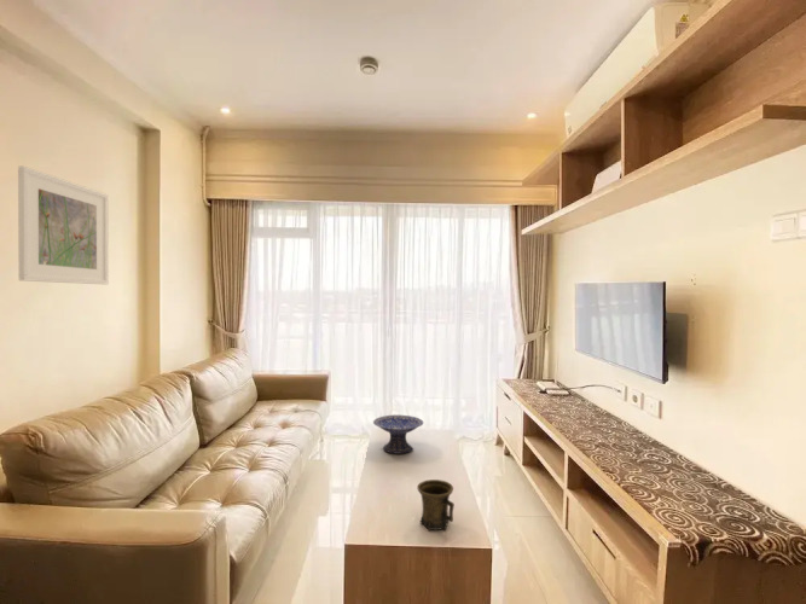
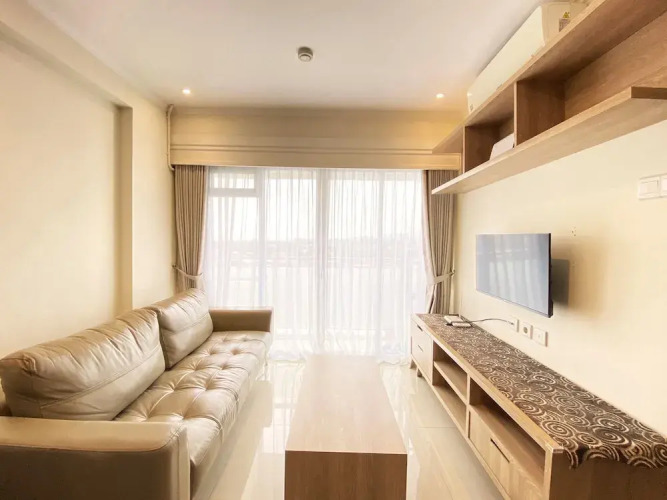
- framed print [17,164,110,285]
- mug [416,478,456,532]
- decorative bowl [372,414,424,455]
